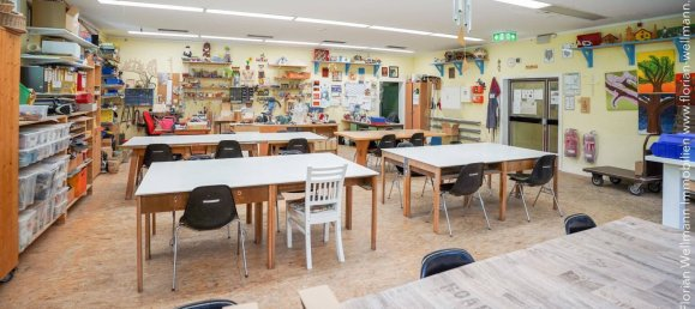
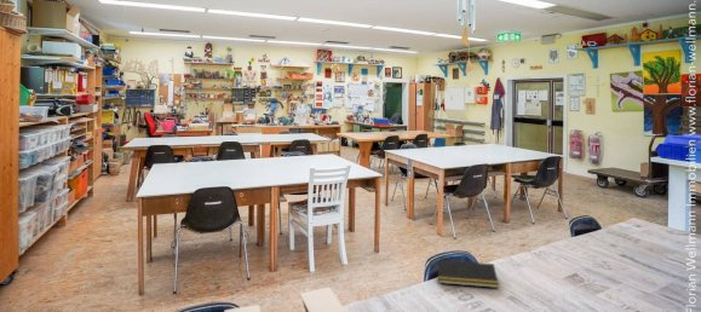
+ notepad [436,259,500,289]
